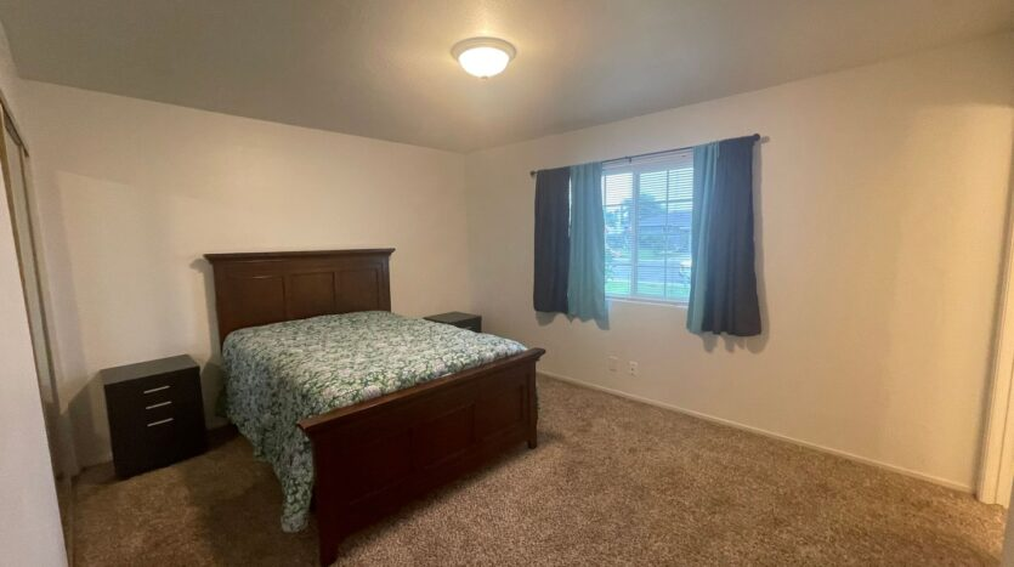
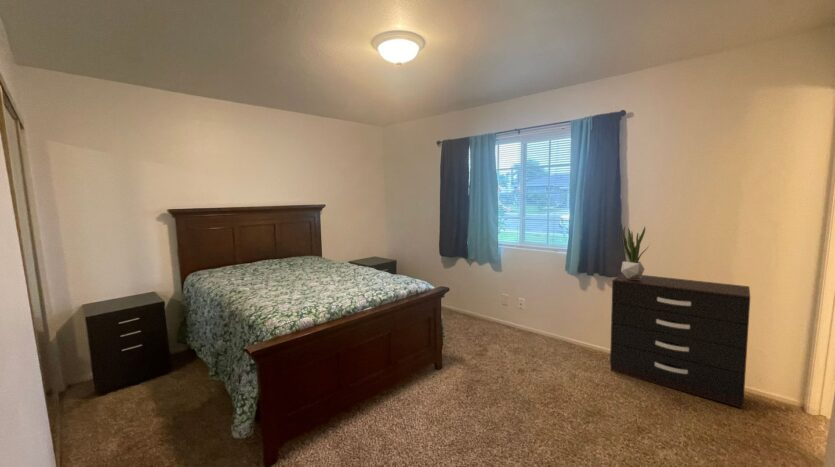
+ dresser [609,273,751,409]
+ potted plant [620,226,650,279]
